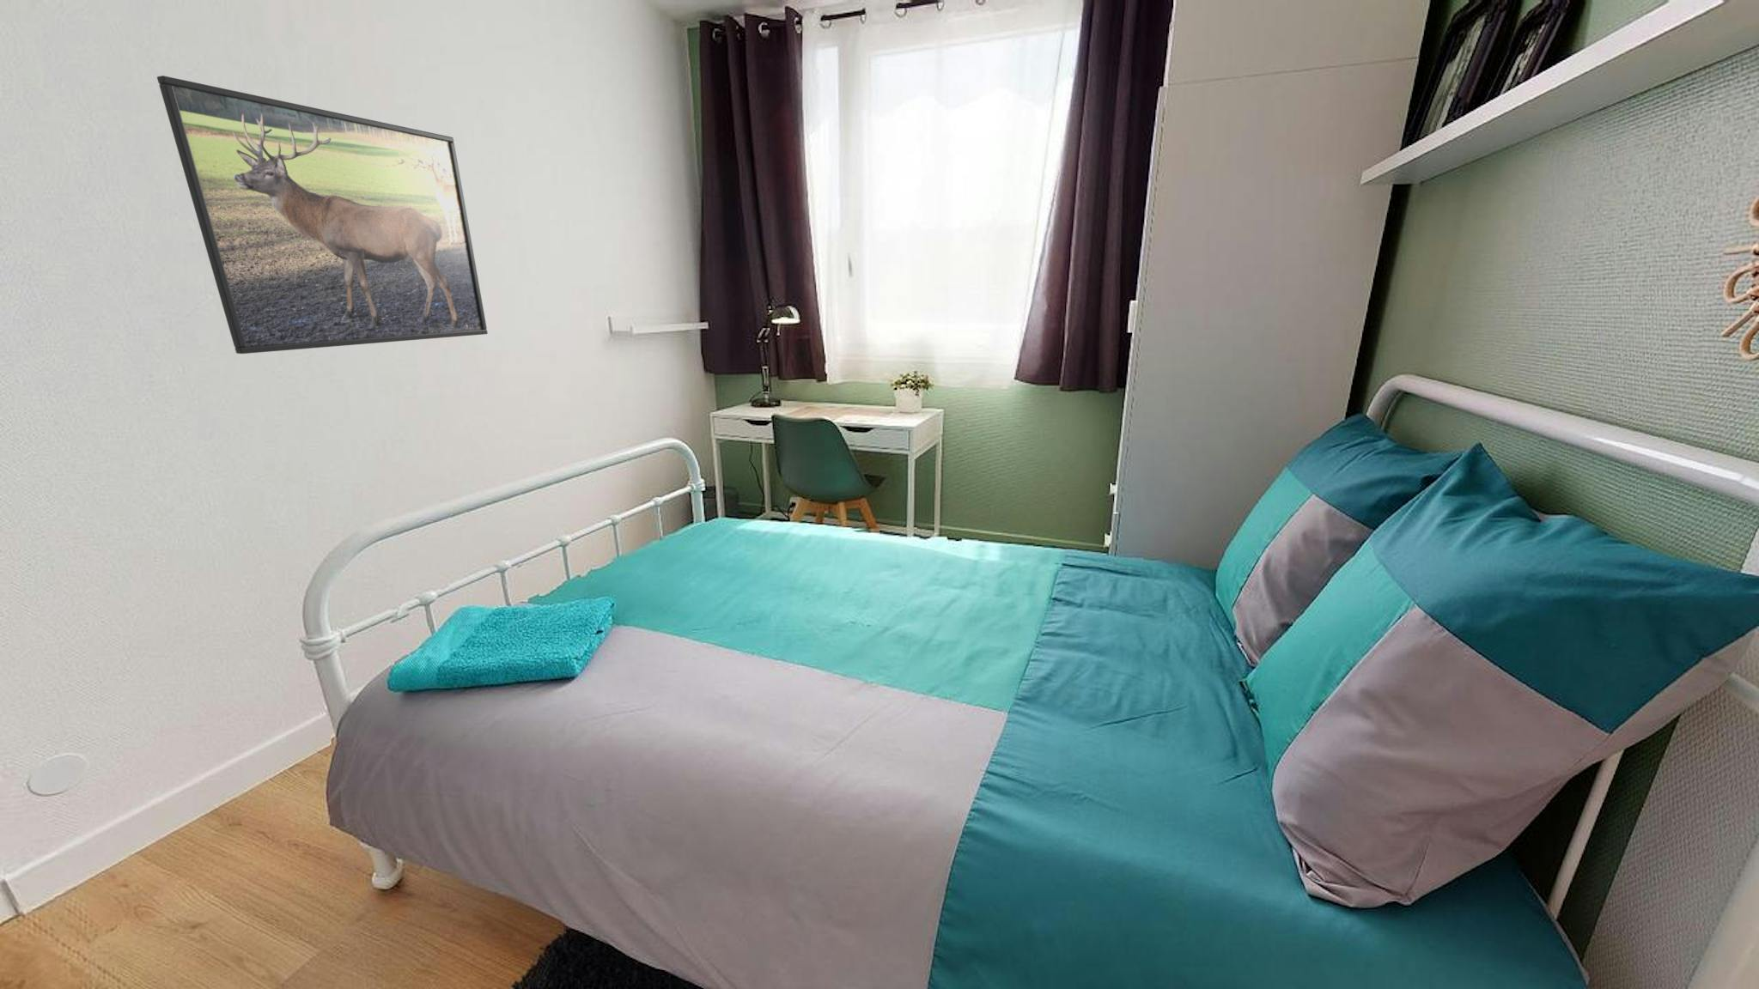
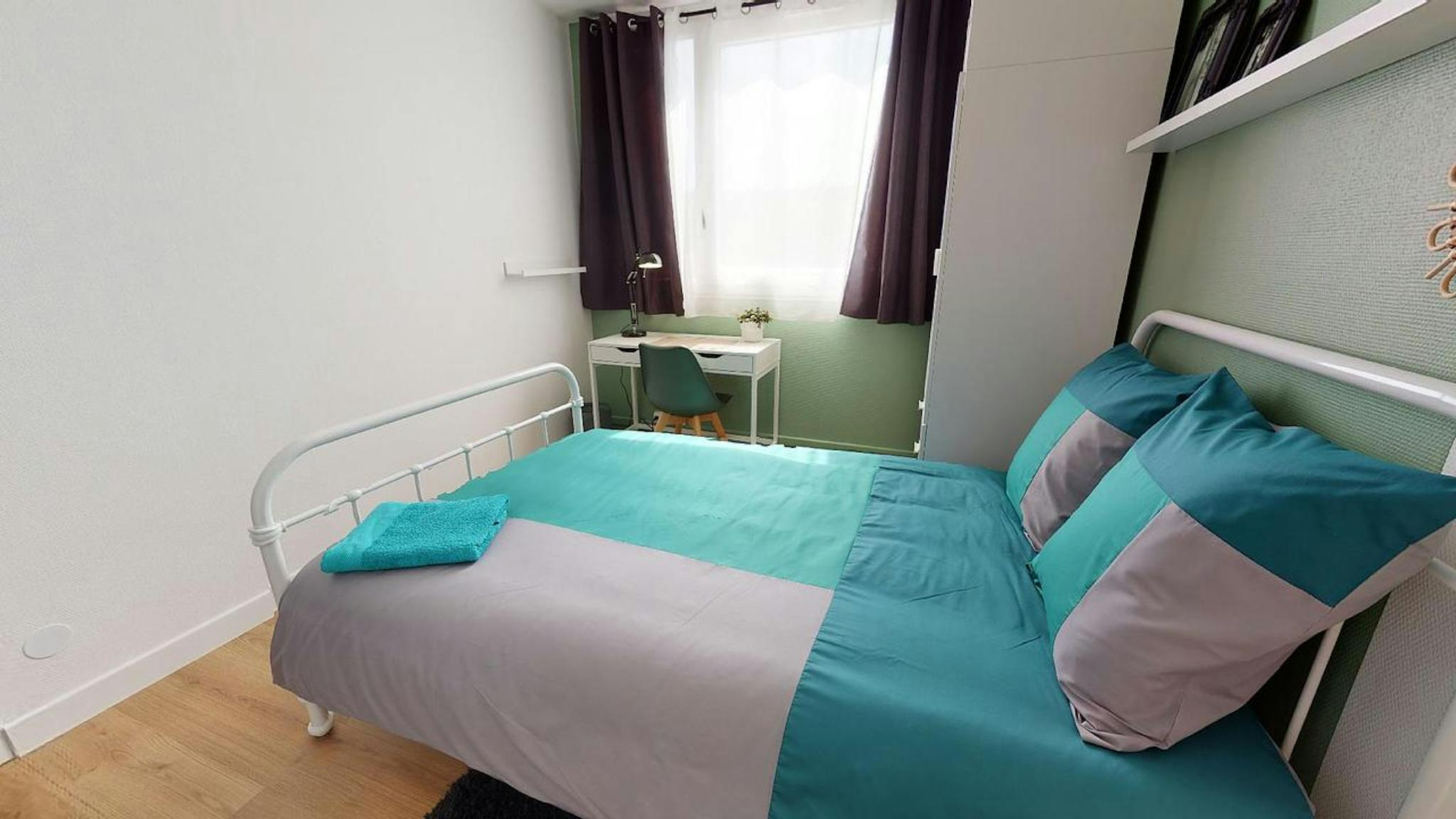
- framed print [156,75,489,355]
